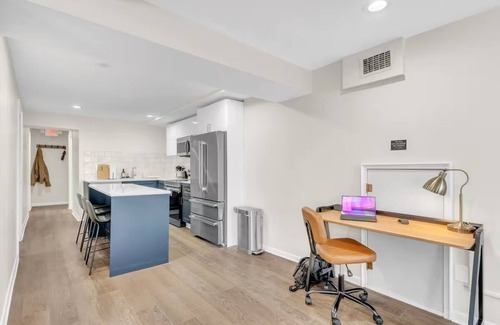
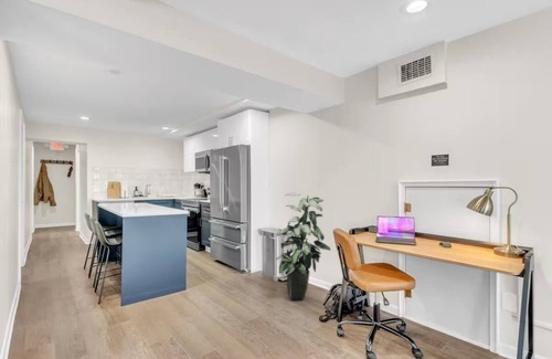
+ indoor plant [275,192,331,302]
